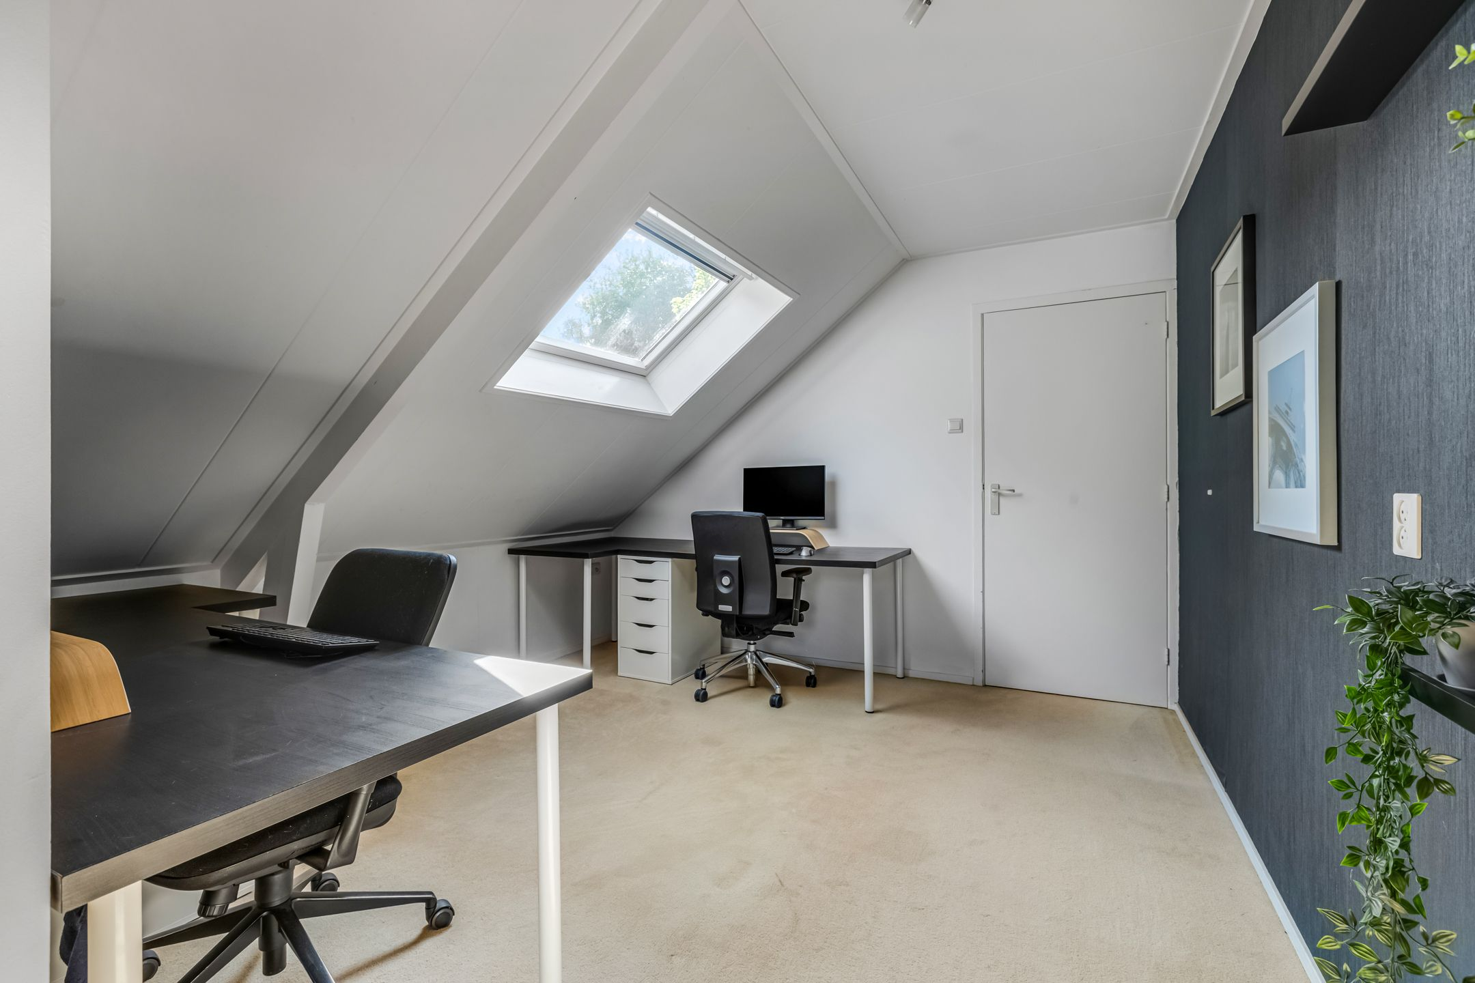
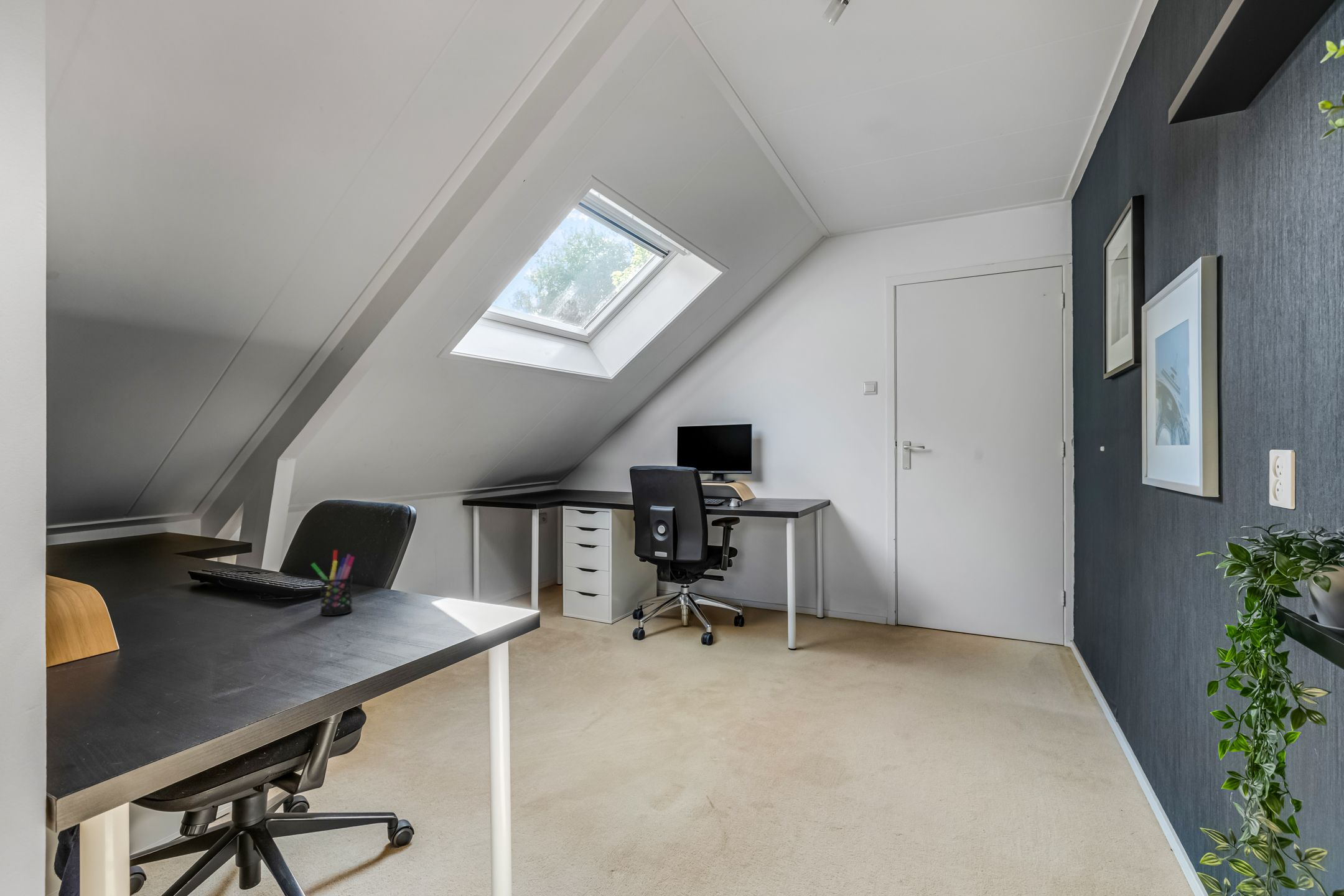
+ pen holder [310,549,355,616]
